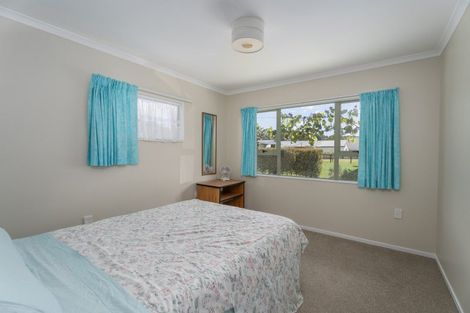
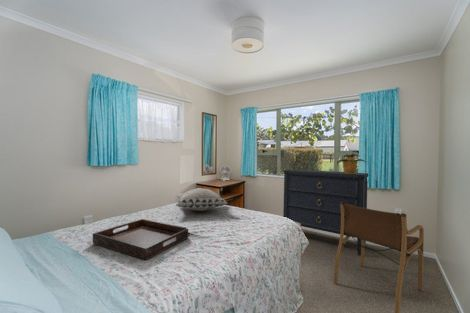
+ dresser [282,168,369,256]
+ decorative pillow [175,187,229,212]
+ potted plant [336,152,367,174]
+ armchair [333,202,425,313]
+ serving tray [92,218,189,261]
